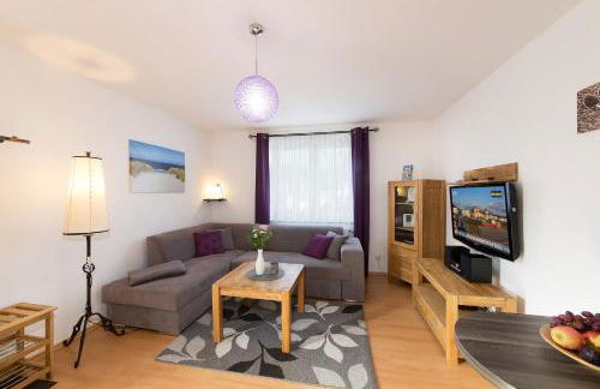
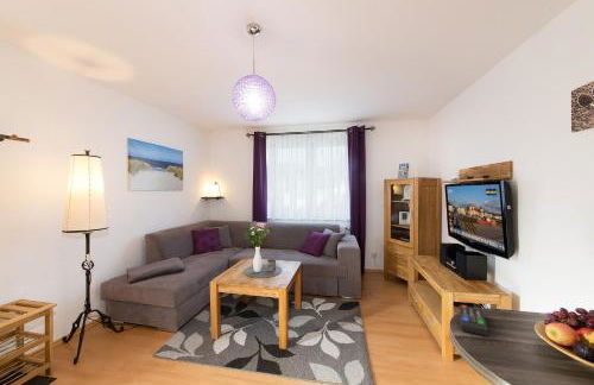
+ remote control [457,304,489,337]
